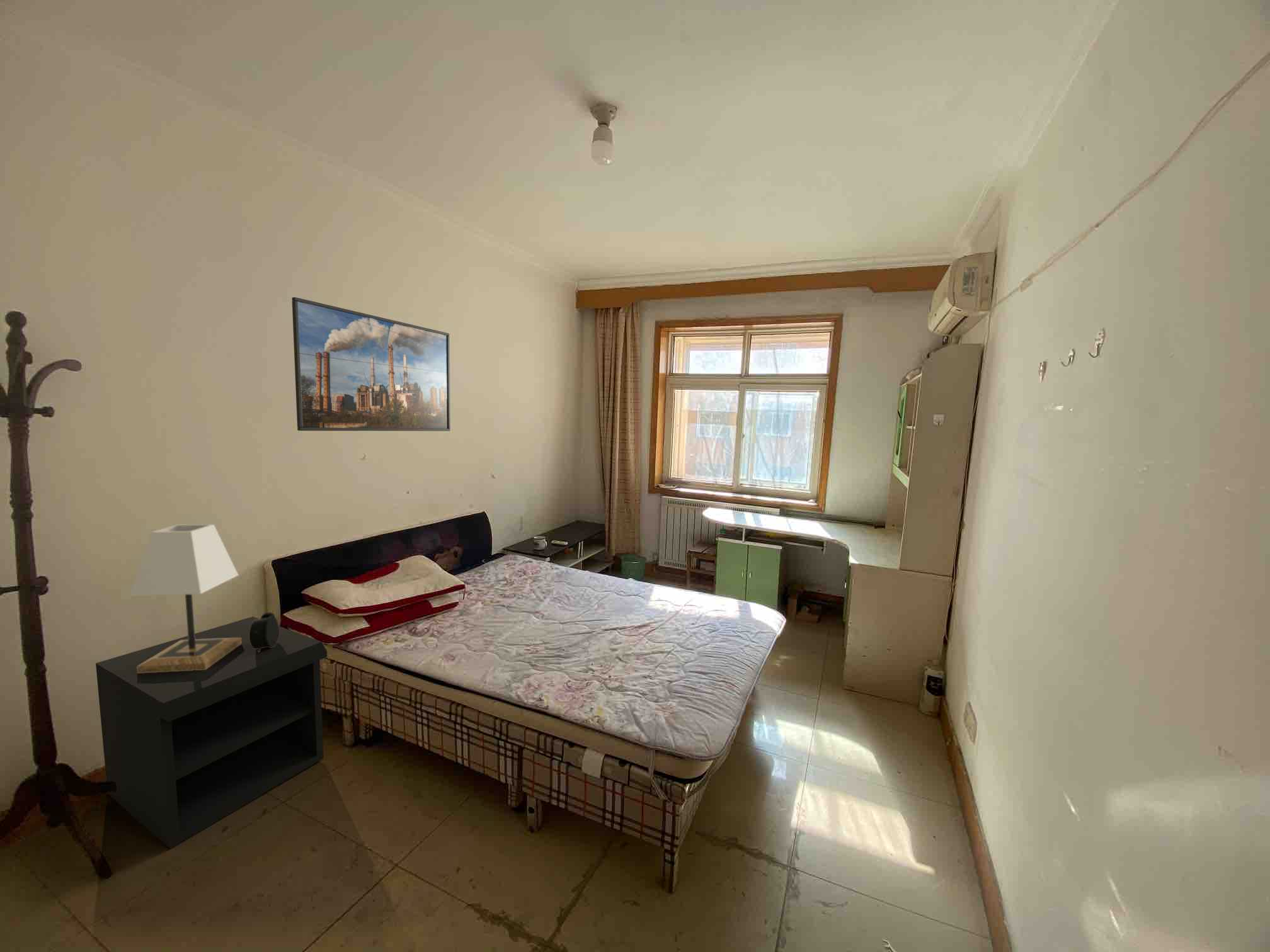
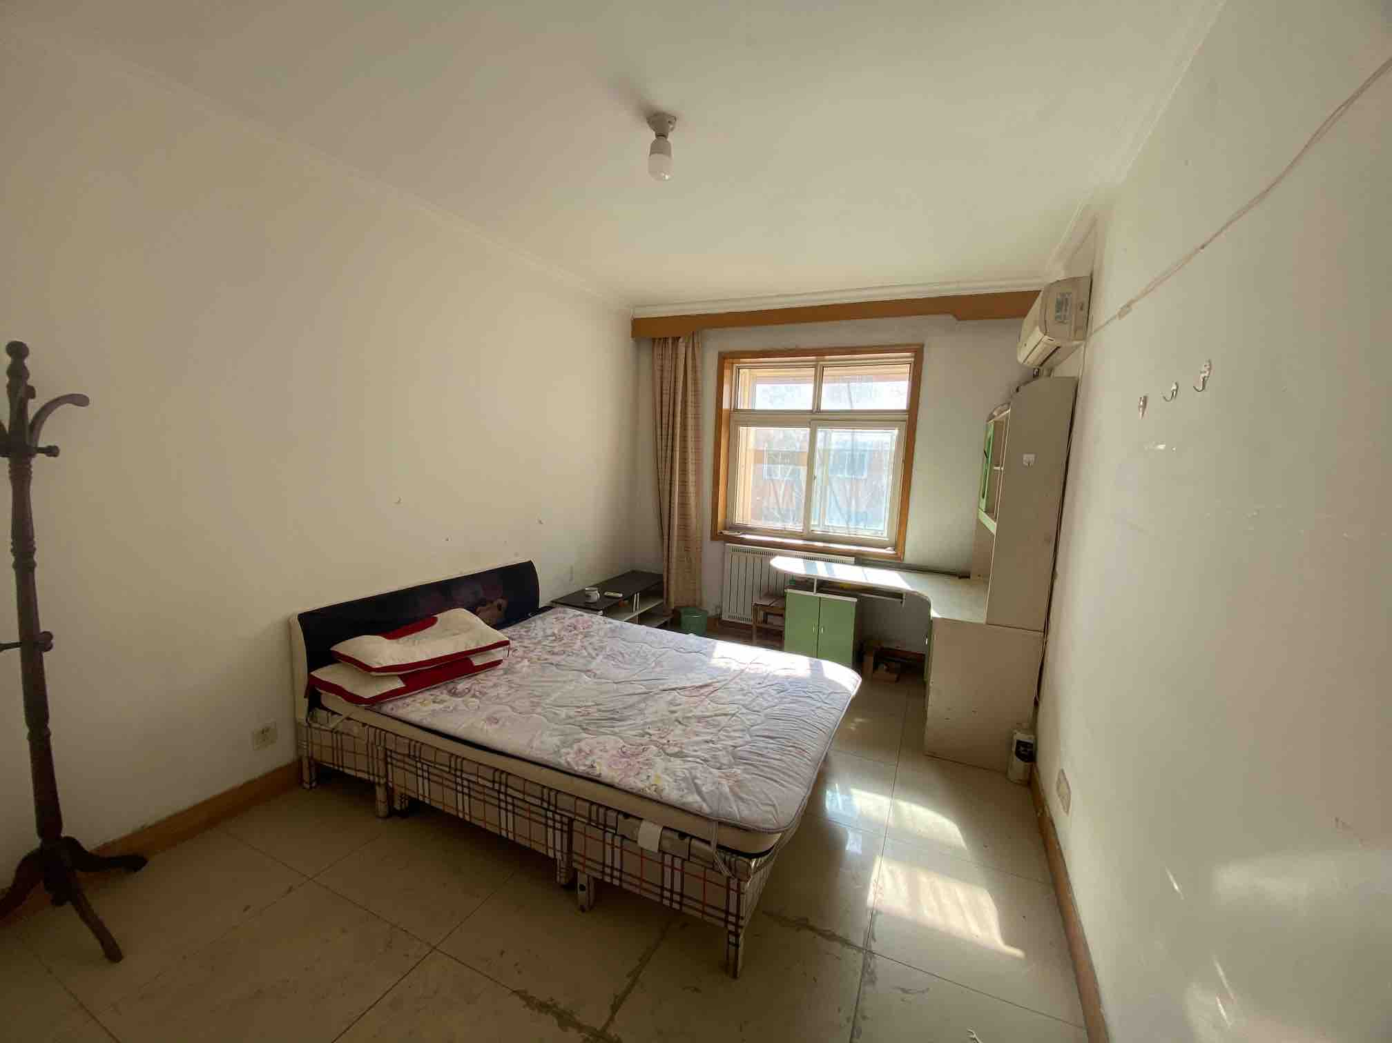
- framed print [291,297,451,431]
- alarm clock [249,611,279,652]
- nightstand [95,616,328,849]
- lamp [129,524,241,673]
